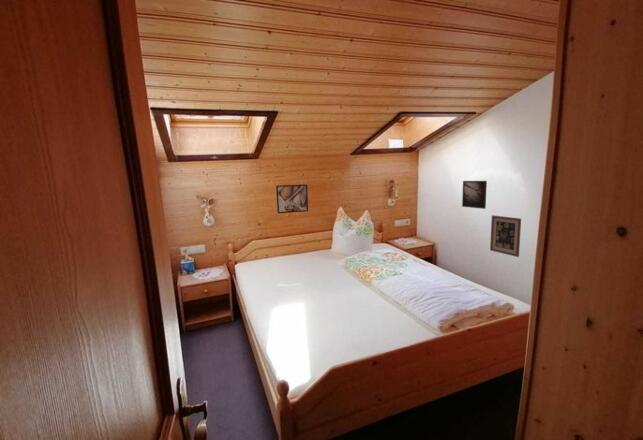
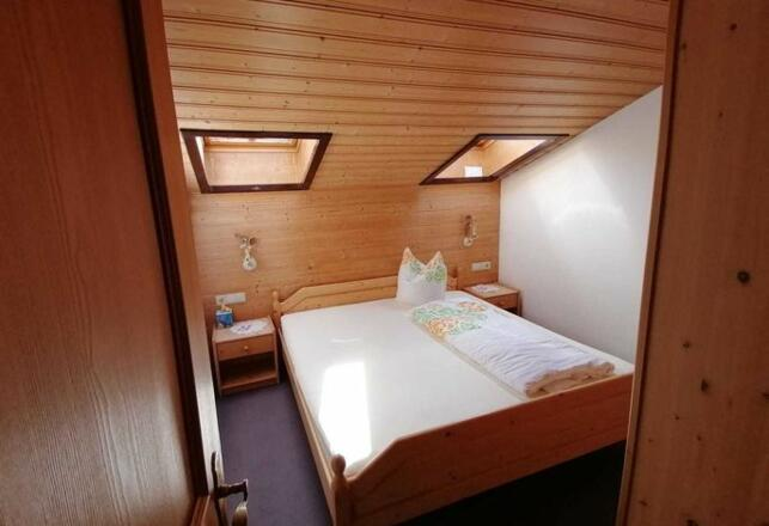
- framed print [275,183,309,214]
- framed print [461,180,488,210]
- wall art [489,214,522,258]
